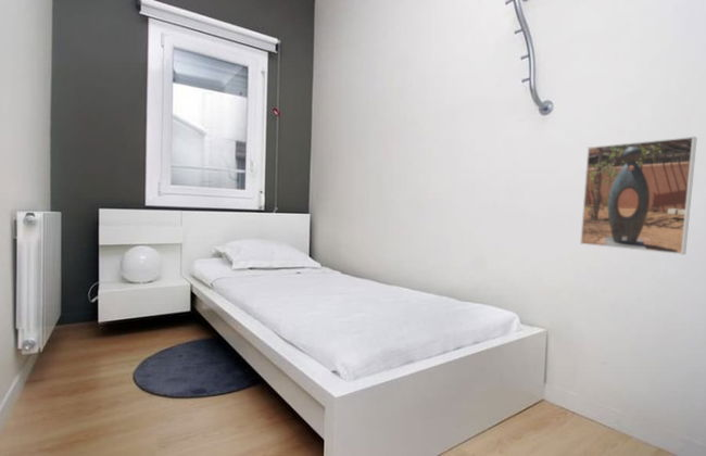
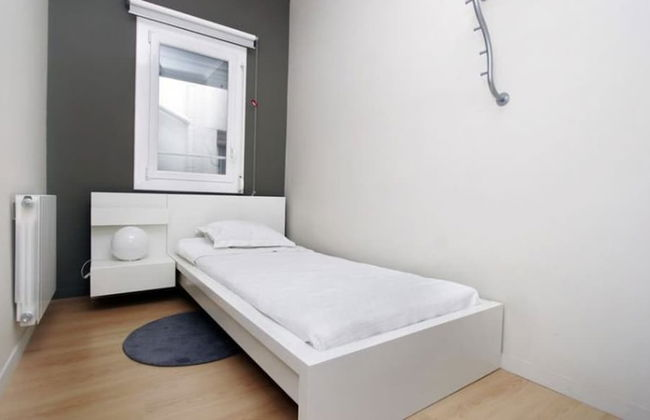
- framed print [579,136,698,255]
